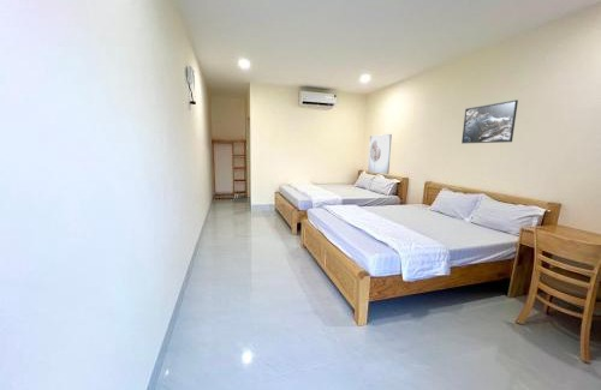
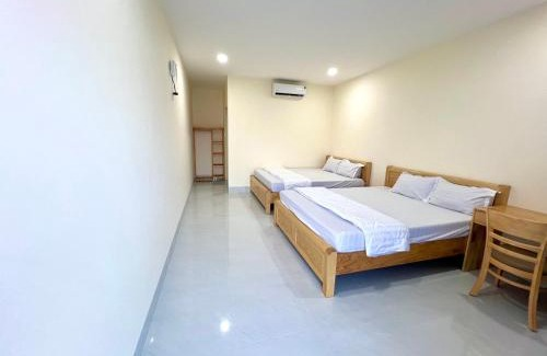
- wall art [367,133,393,175]
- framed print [460,98,519,144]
